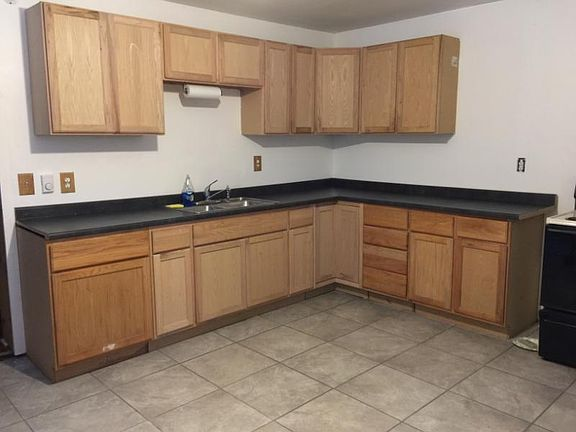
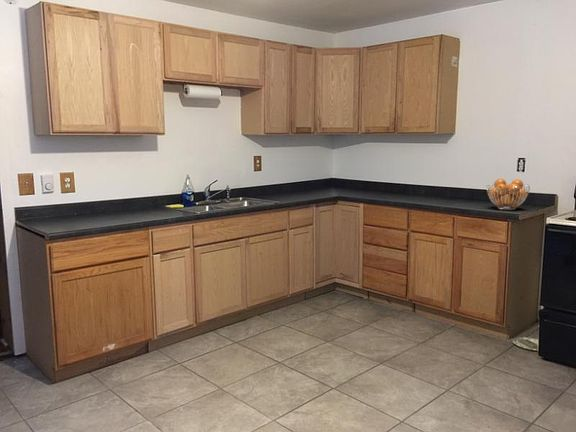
+ fruit basket [485,178,531,211]
